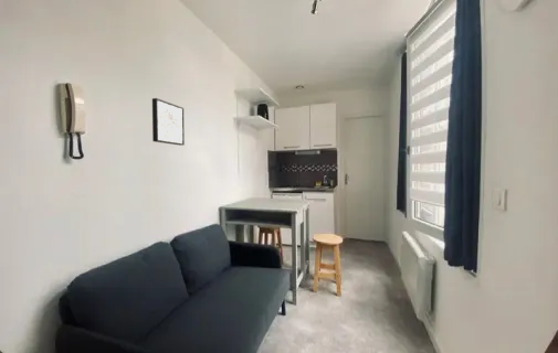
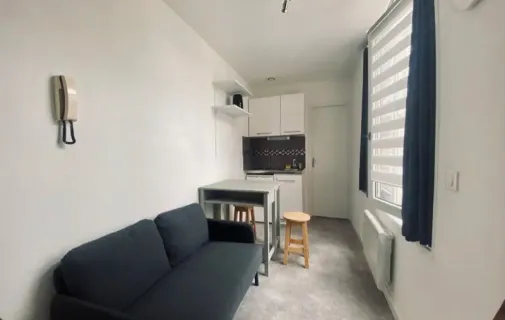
- wall art [151,97,186,147]
